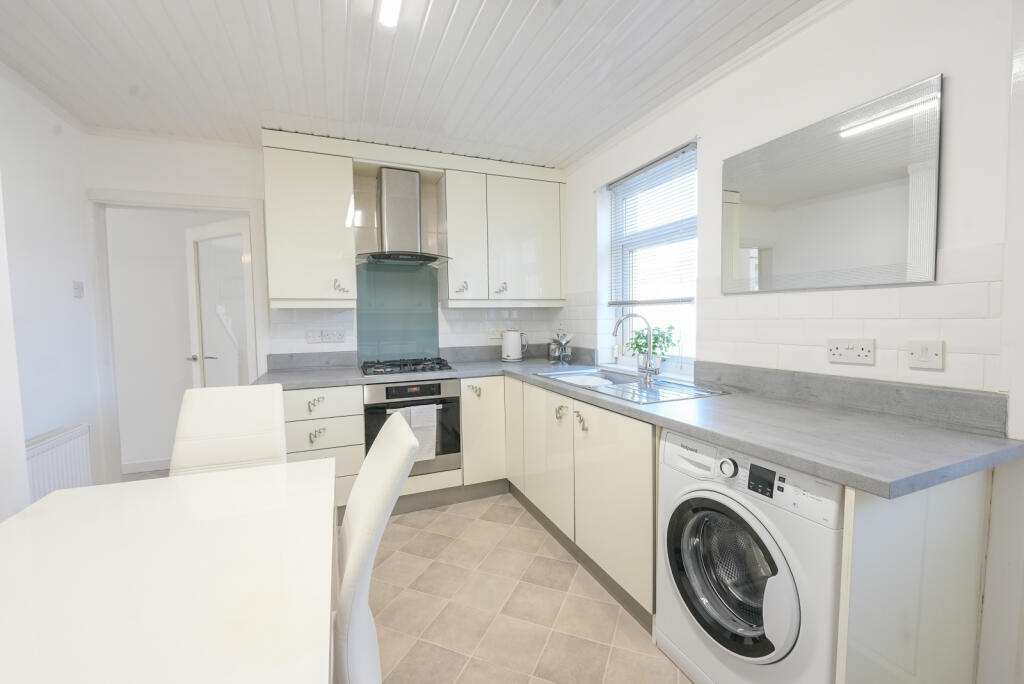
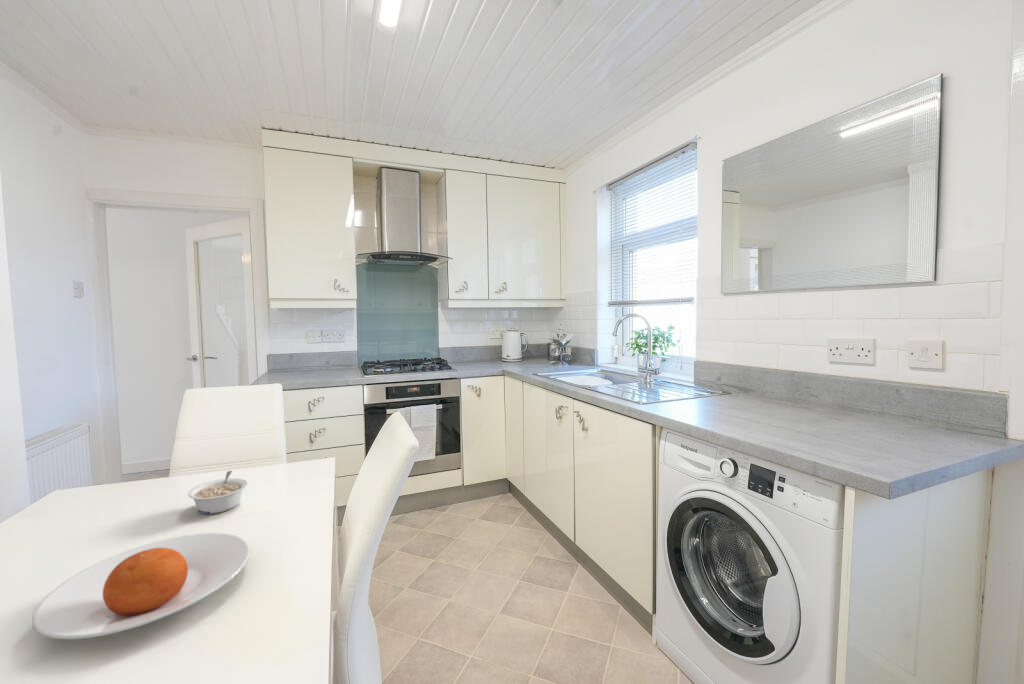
+ plate [31,532,251,640]
+ legume [187,470,248,515]
